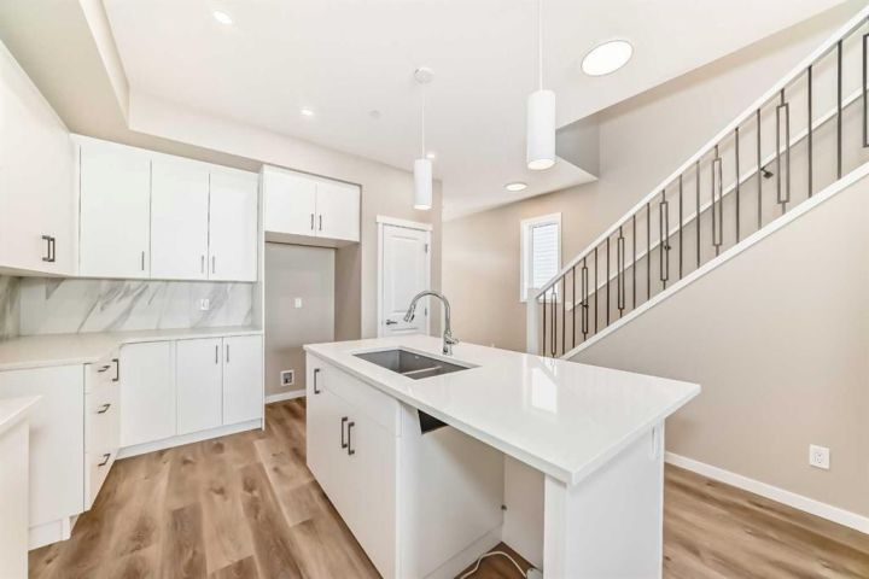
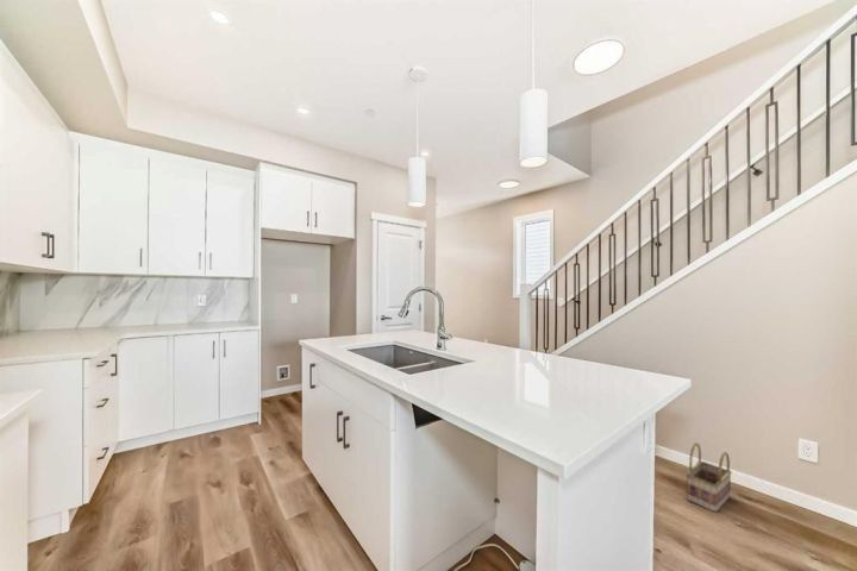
+ basket [684,441,733,514]
